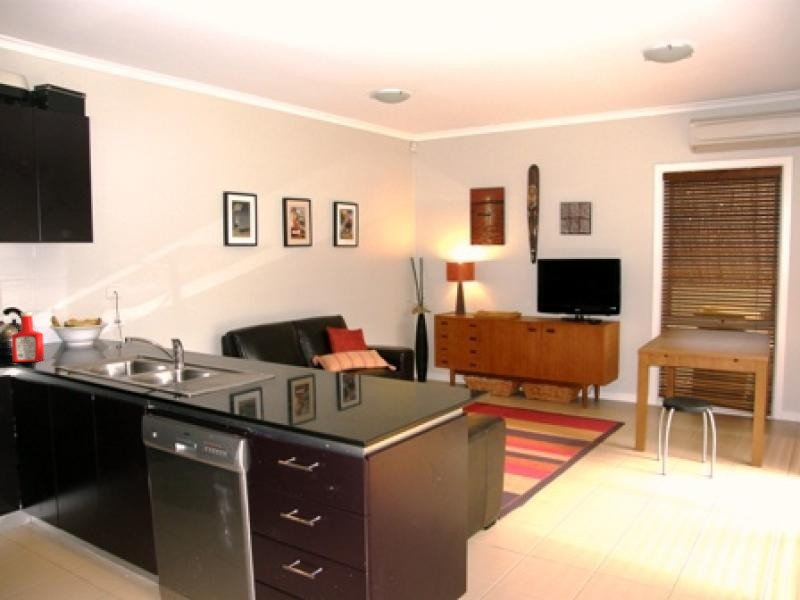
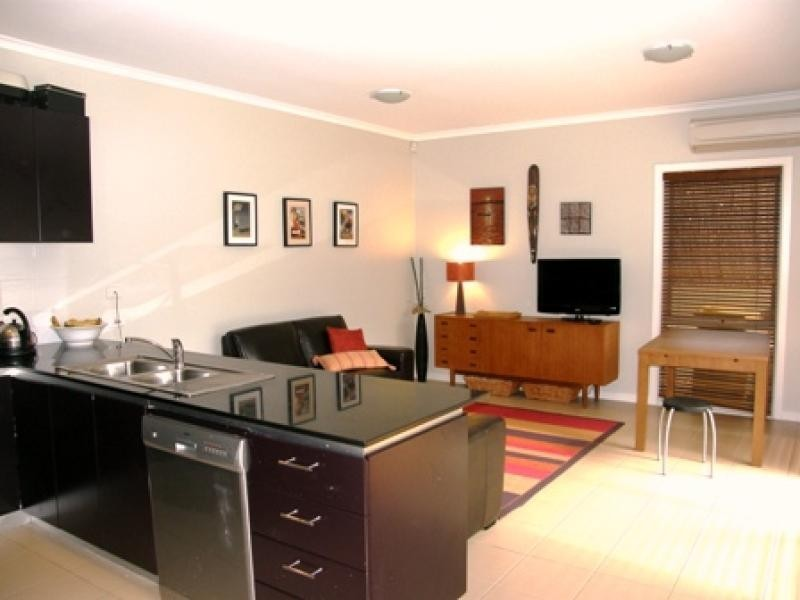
- soap bottle [10,311,45,363]
